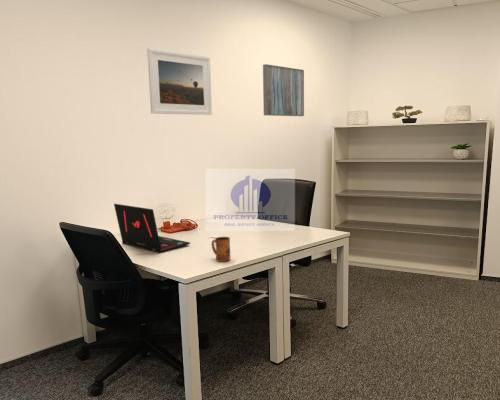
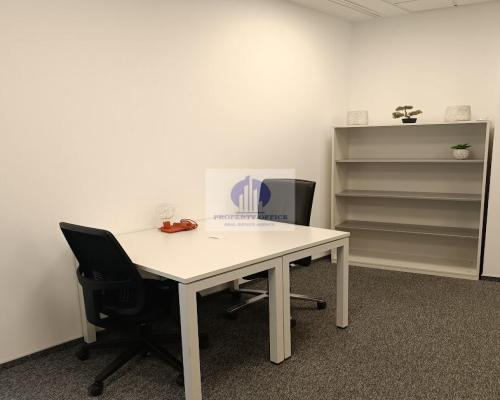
- mug [211,236,231,263]
- laptop [113,203,191,254]
- wall art [262,63,305,117]
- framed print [146,47,213,116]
